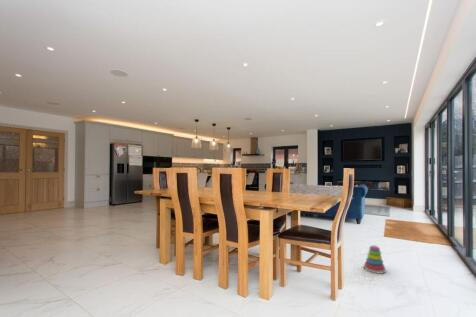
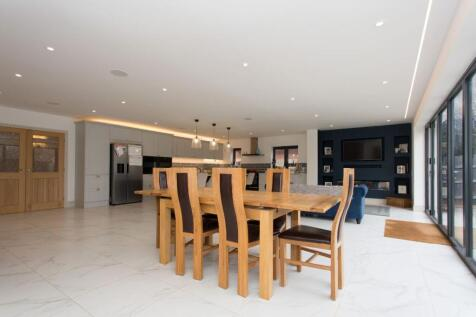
- stacking toy [363,244,387,275]
